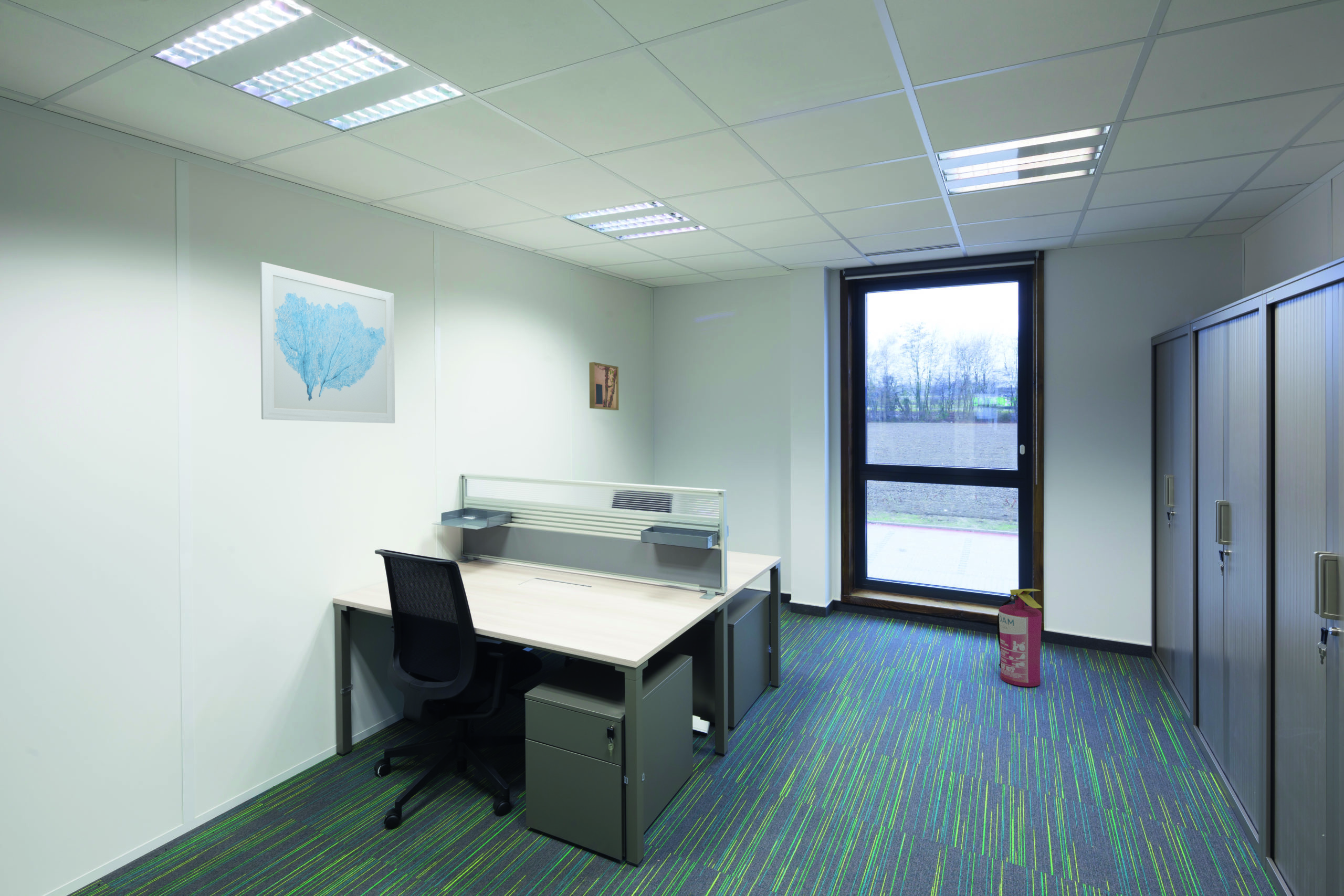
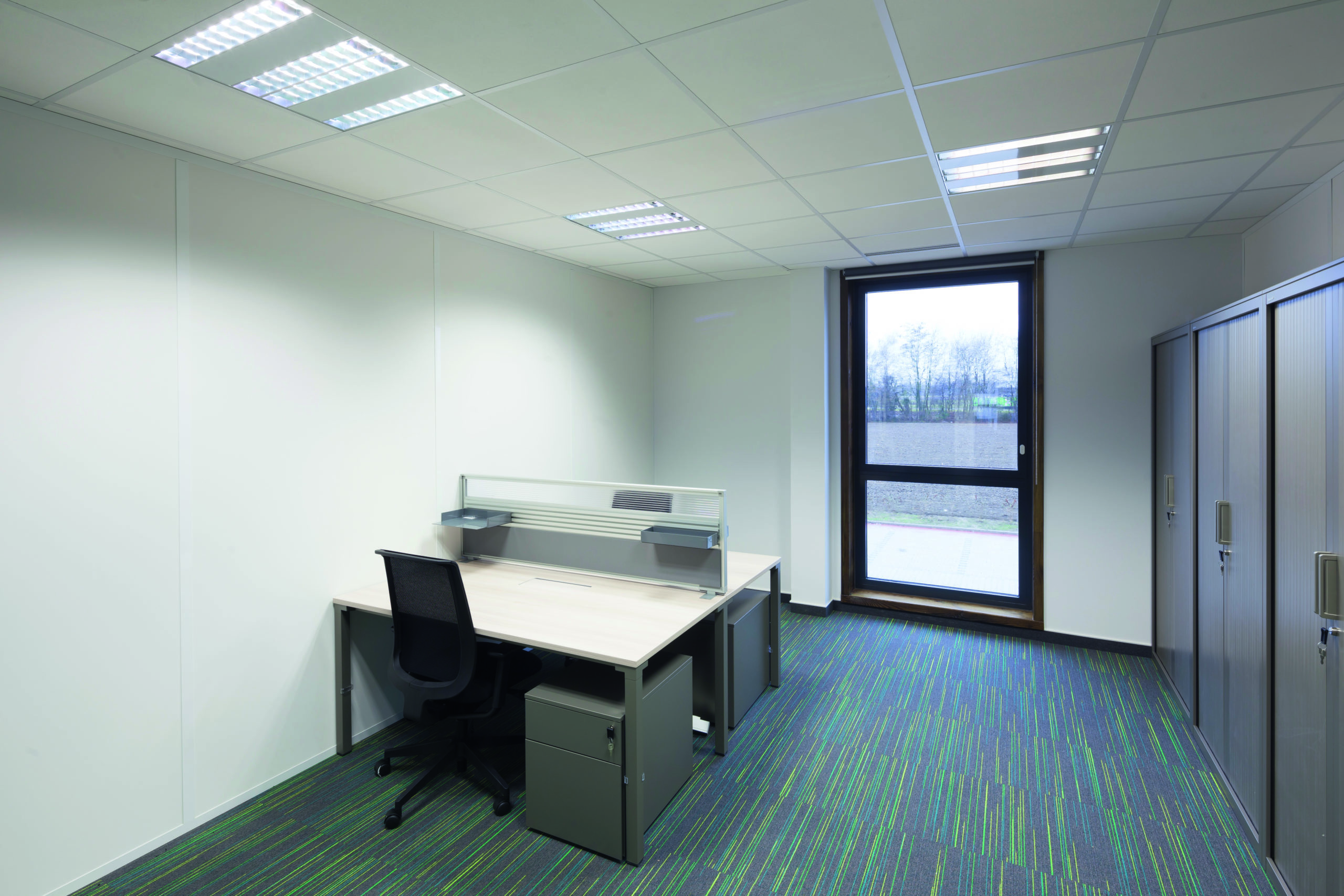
- wall art [589,362,619,411]
- fire extinguisher [996,588,1043,687]
- wall art [259,261,395,424]
